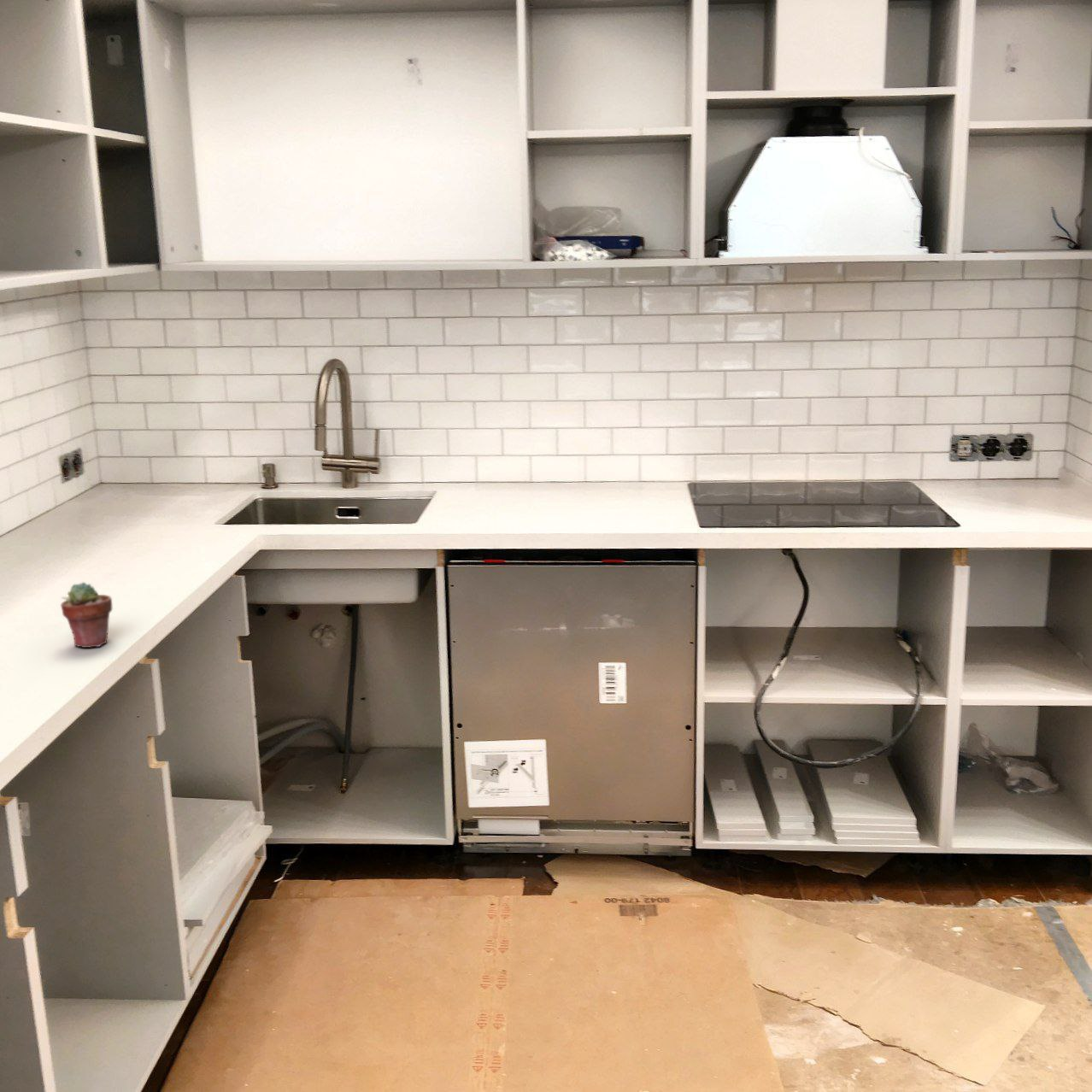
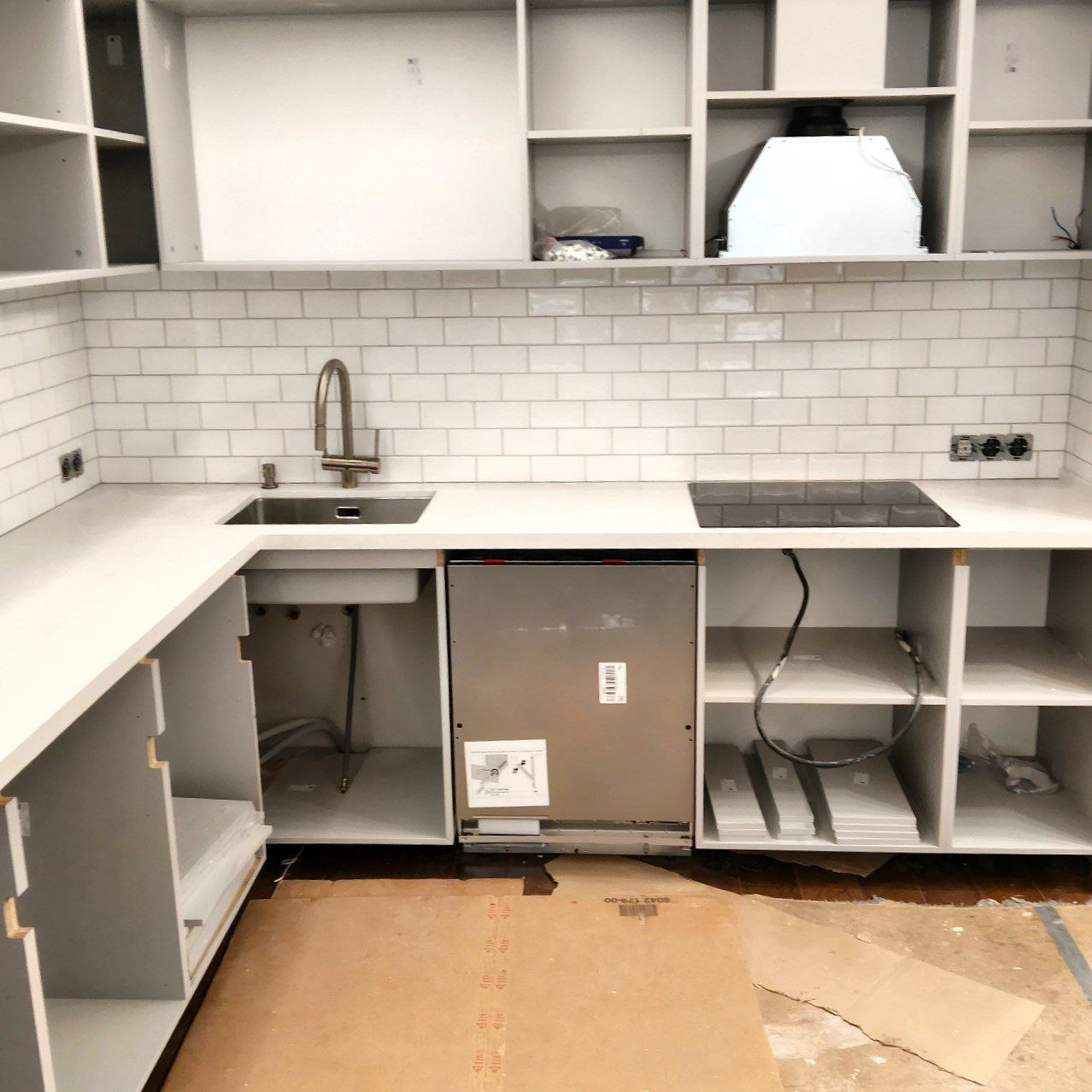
- potted succulent [60,581,113,649]
